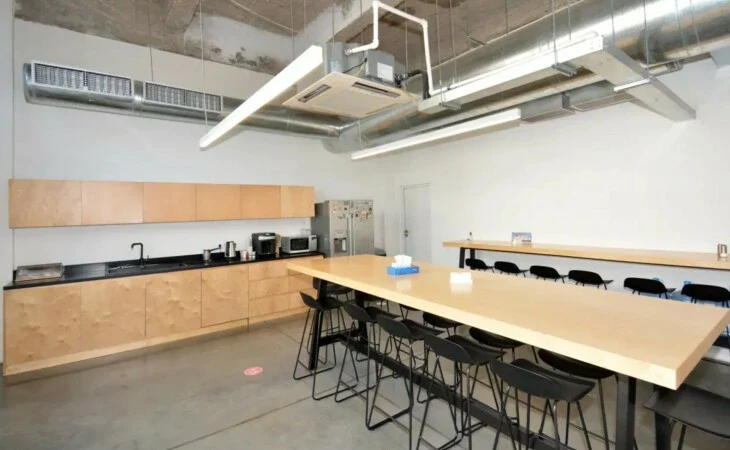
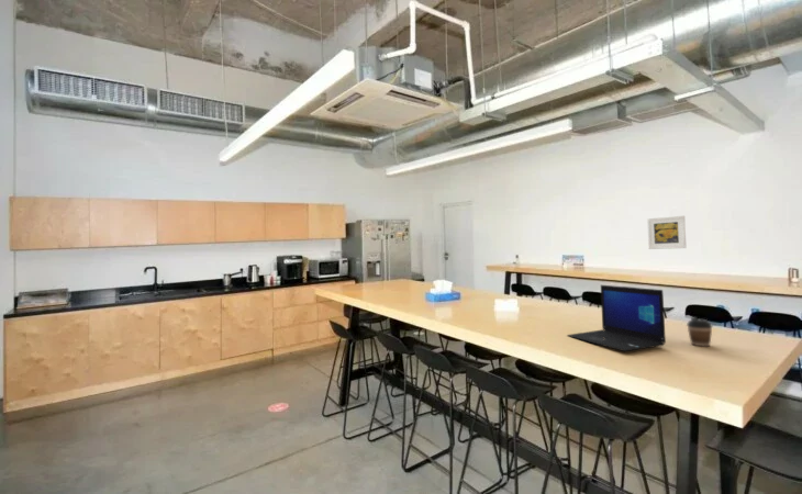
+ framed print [646,215,688,250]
+ laptop [566,284,667,352]
+ coffee cup [686,316,713,348]
